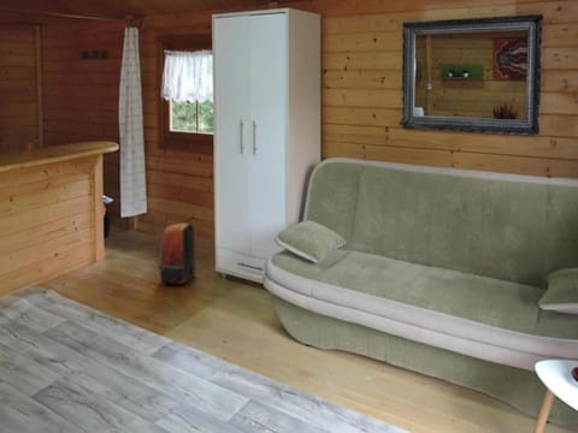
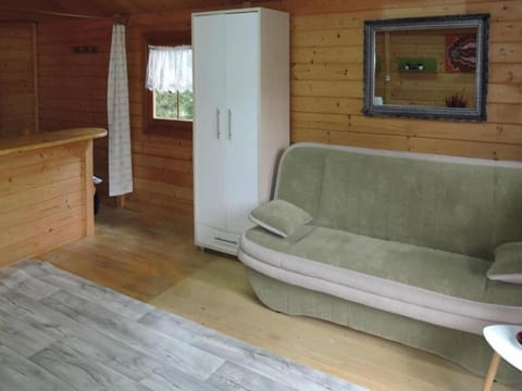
- backpack [157,216,197,285]
